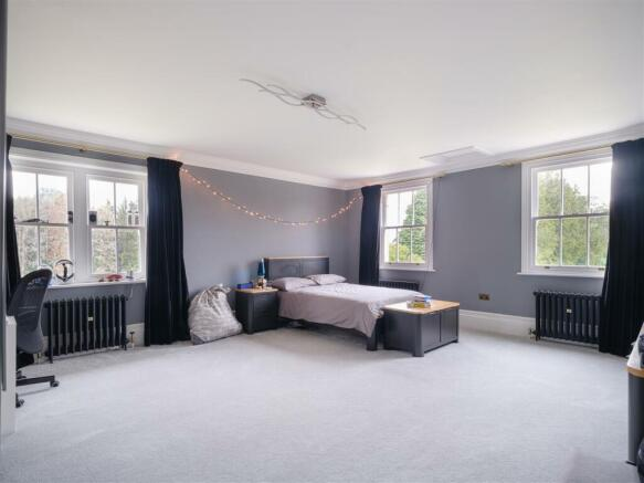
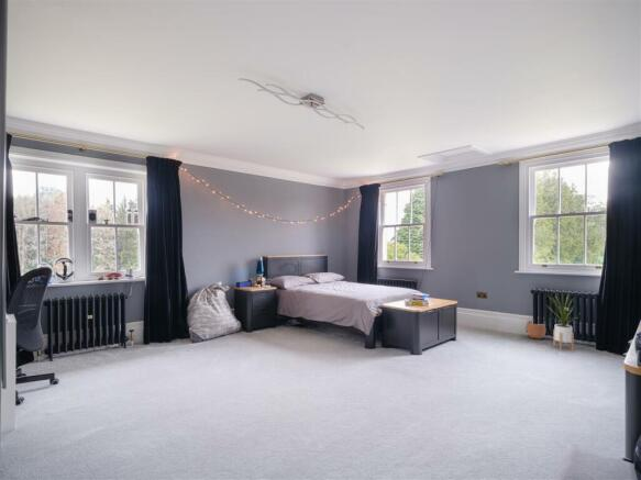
+ house plant [544,290,583,350]
+ planter [526,320,546,341]
